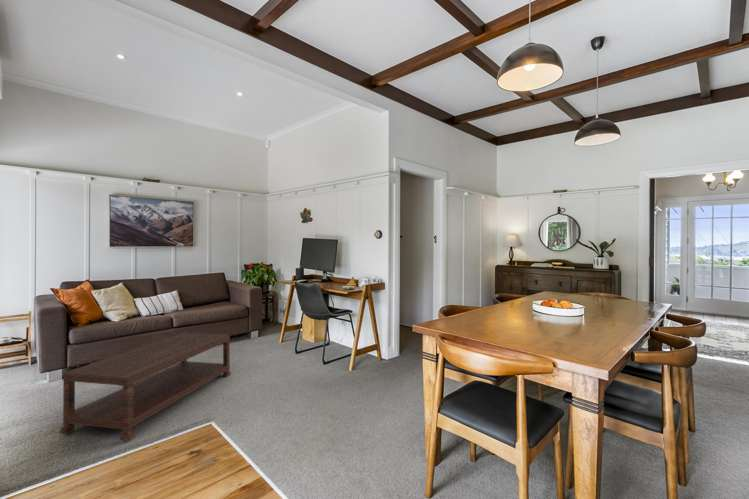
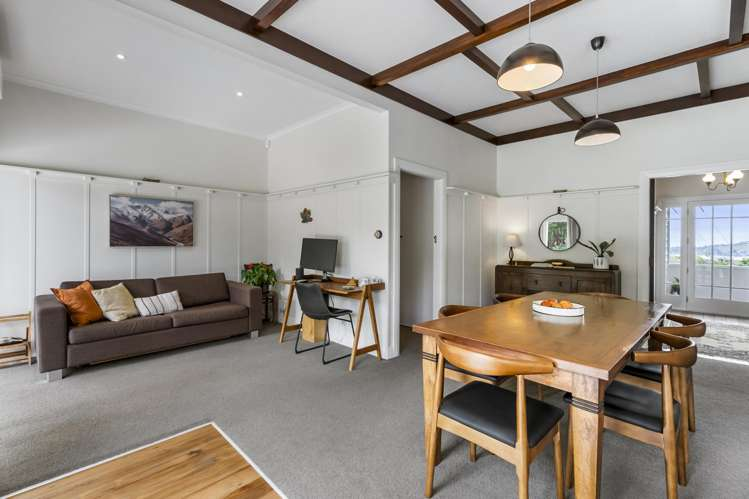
- coffee table [59,332,232,442]
